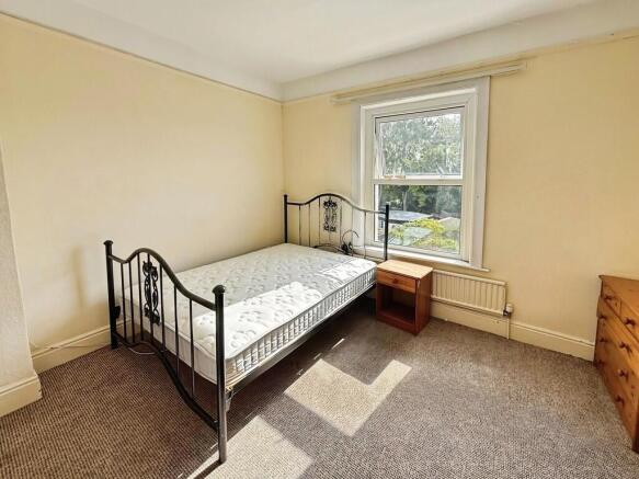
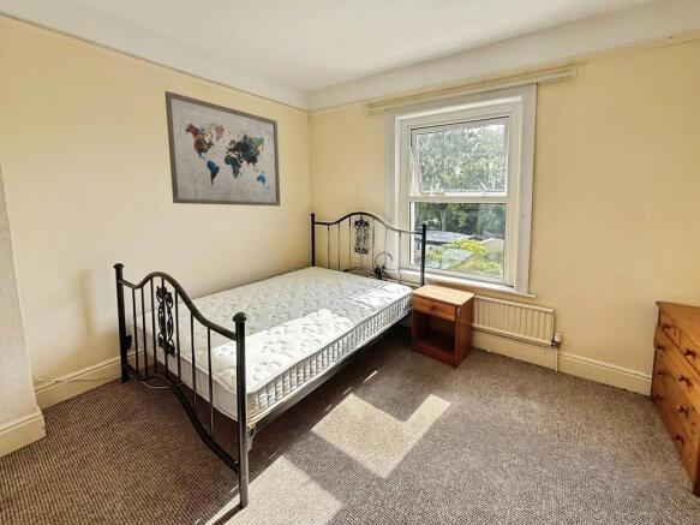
+ wall art [163,90,281,207]
